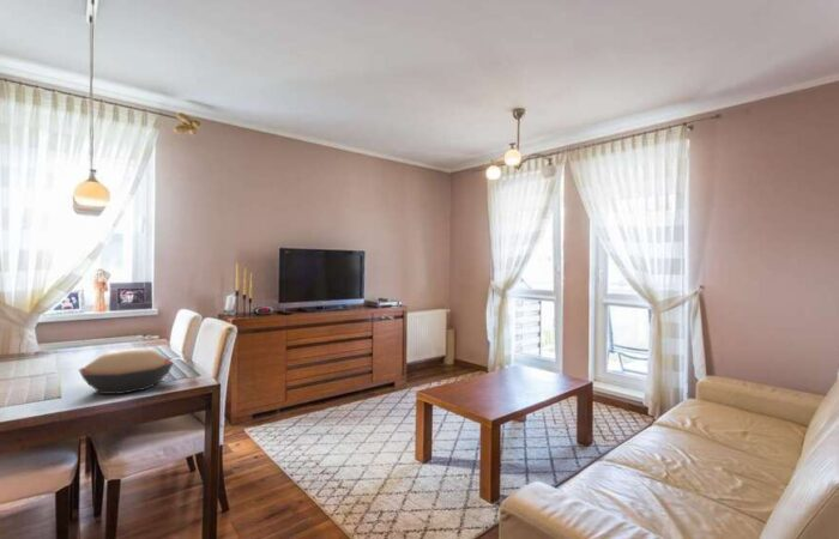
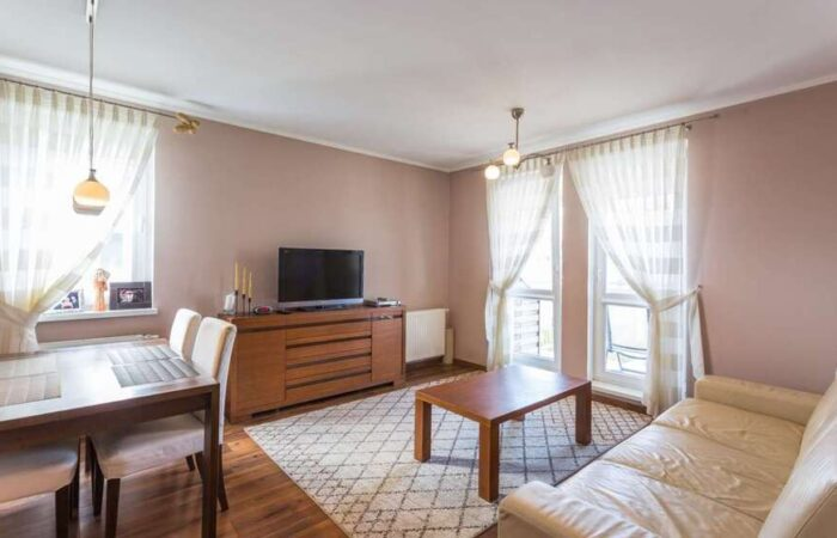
- decorative bowl [77,347,175,395]
